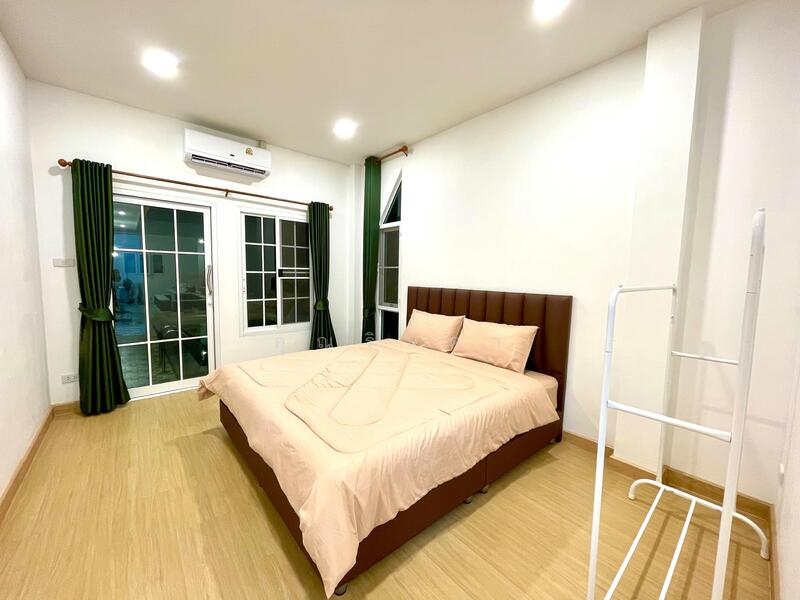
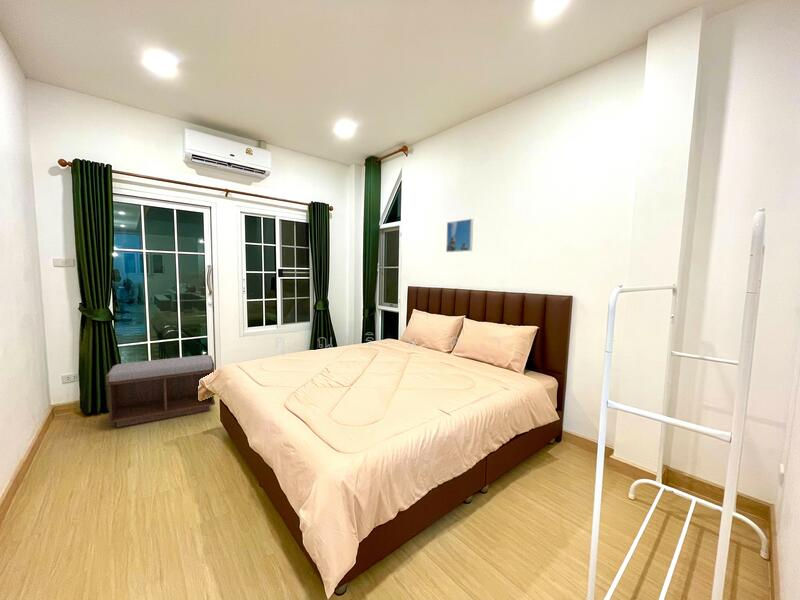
+ bench [105,354,216,428]
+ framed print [445,218,474,253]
